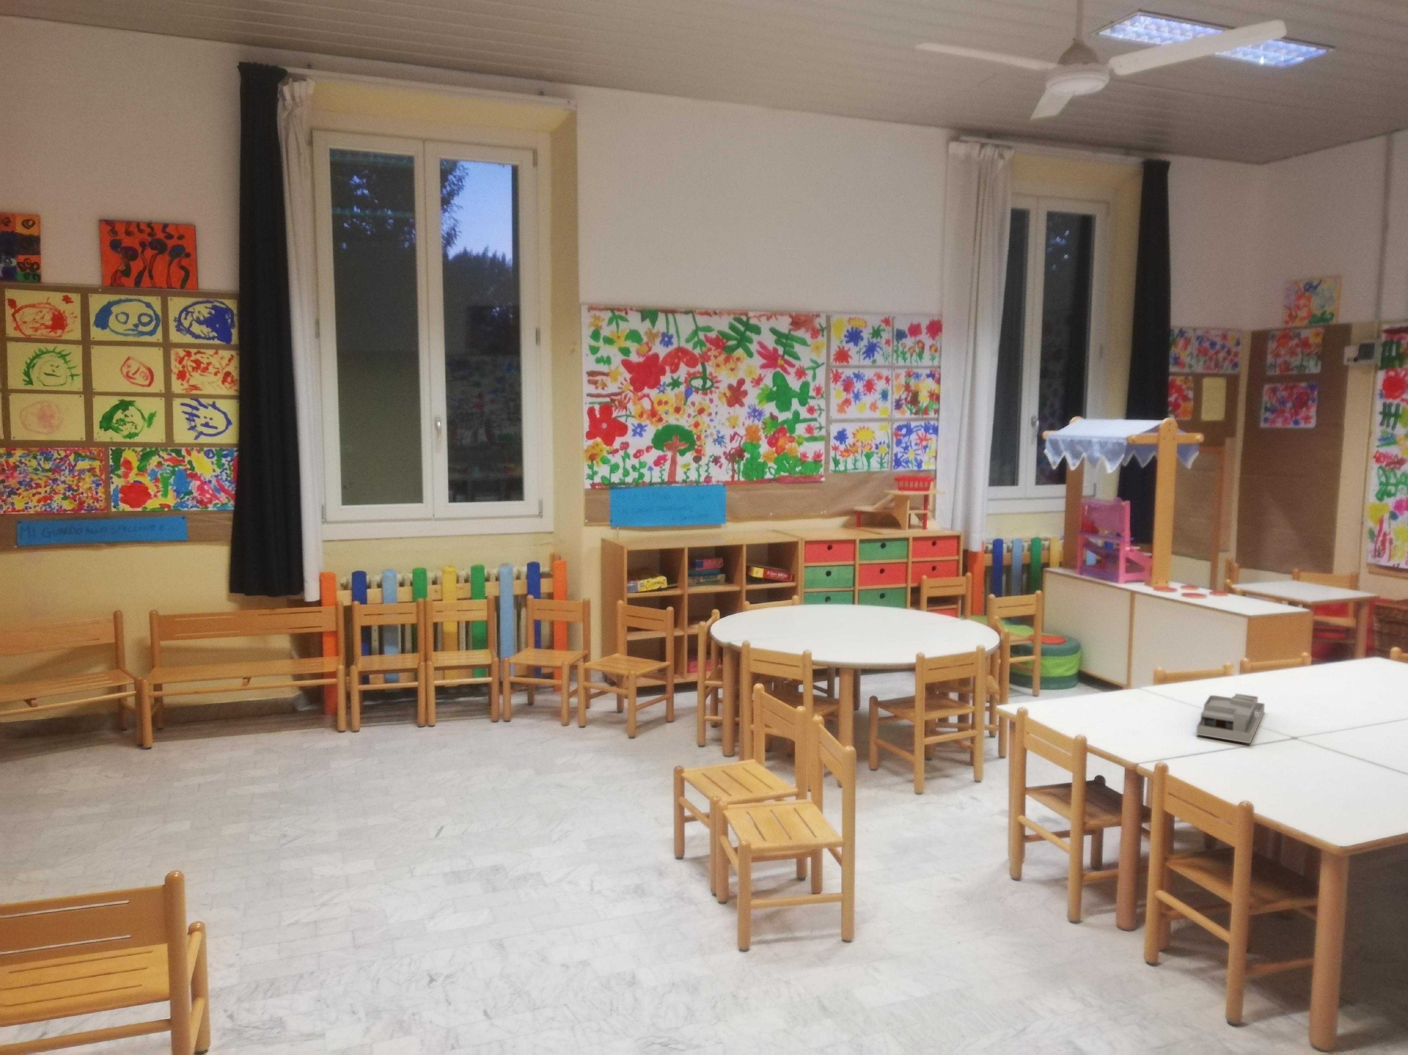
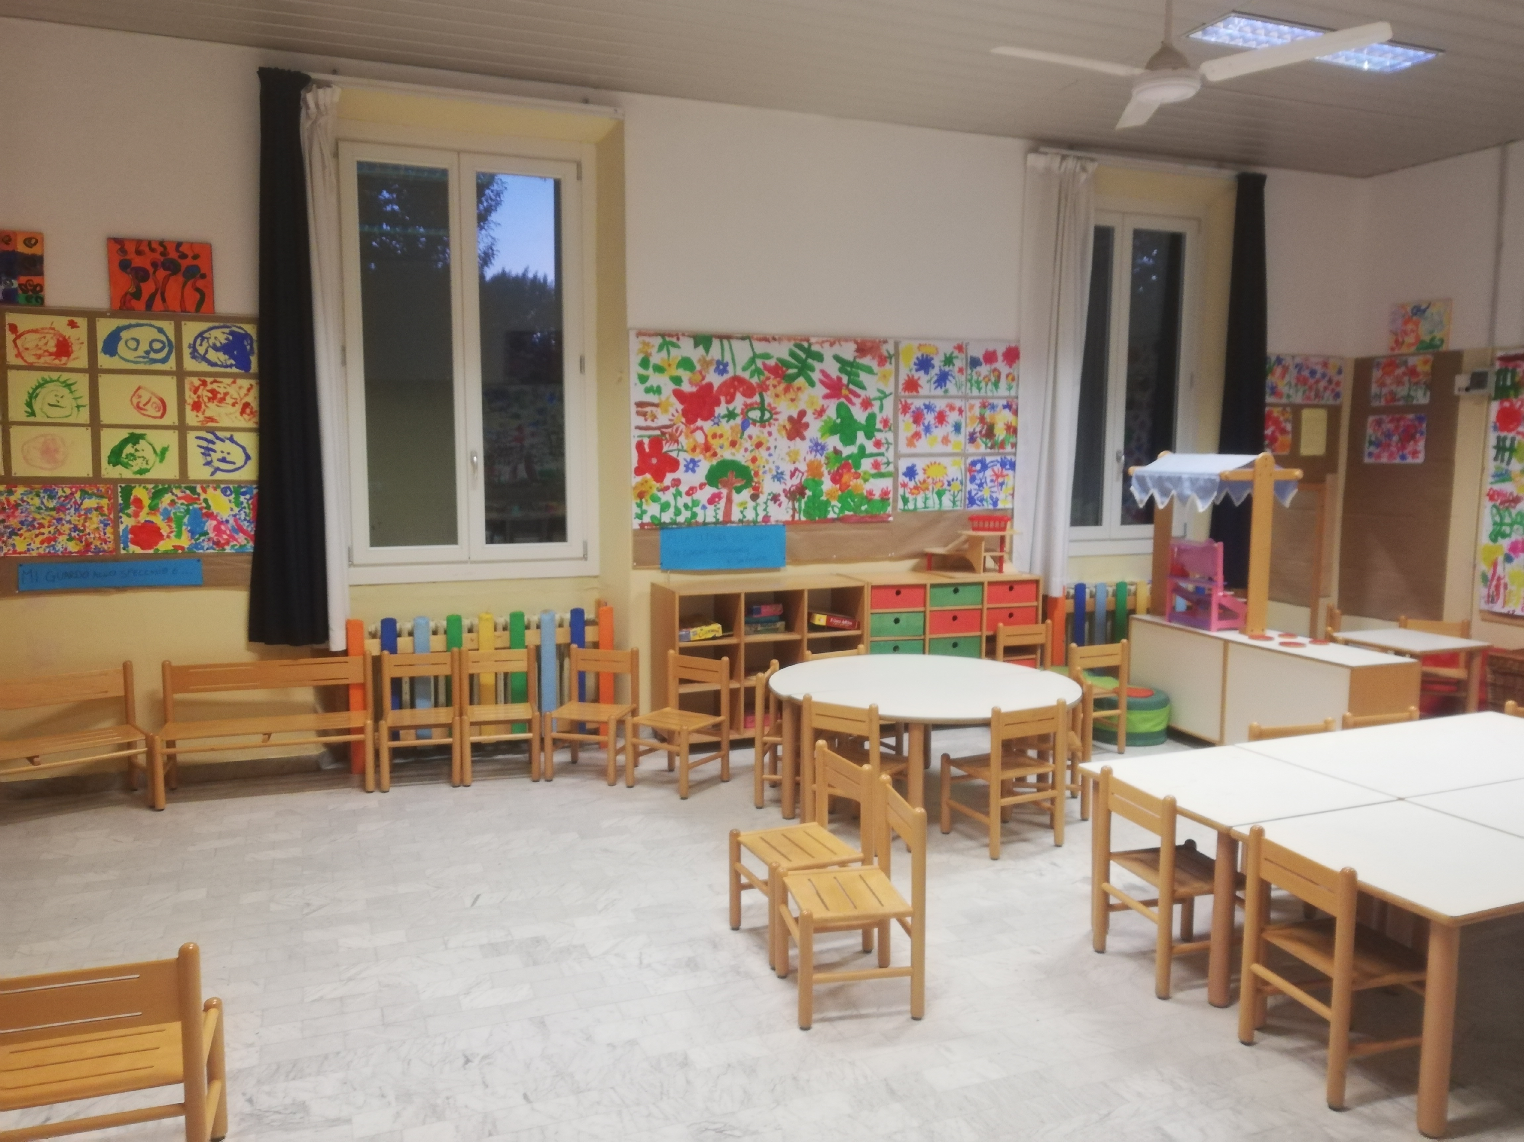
- desk organizer [1196,693,1265,744]
